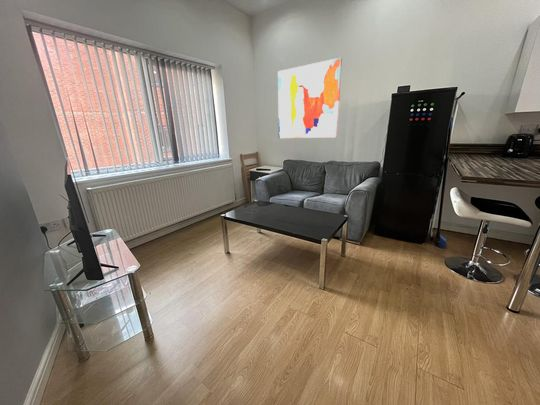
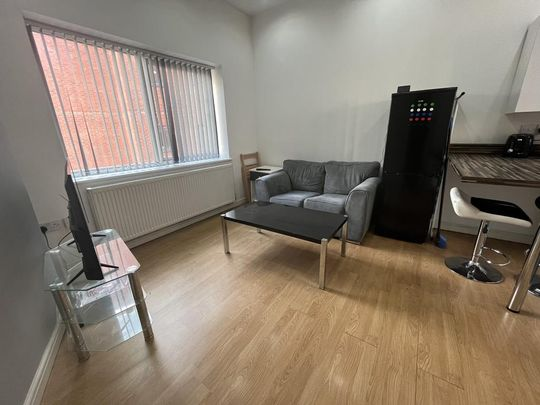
- wall art [277,57,343,139]
